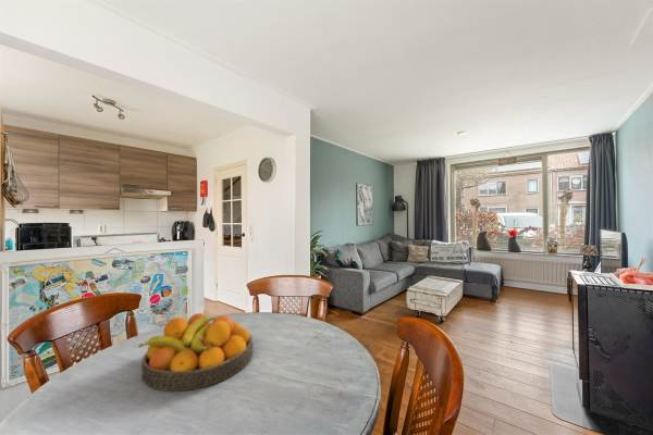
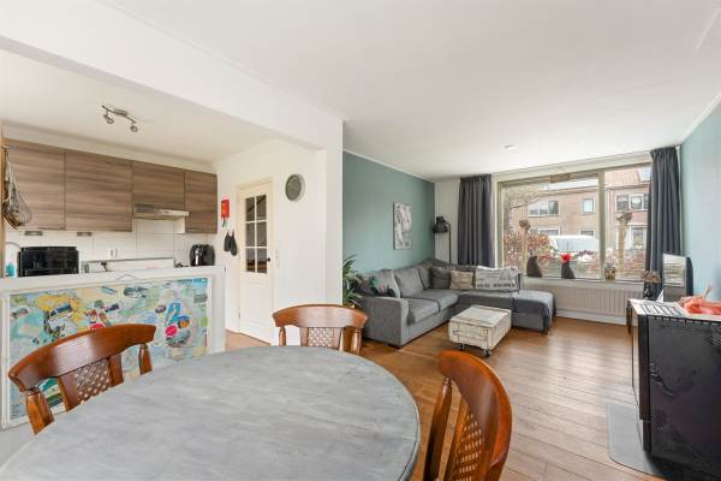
- fruit bowl [137,312,255,393]
